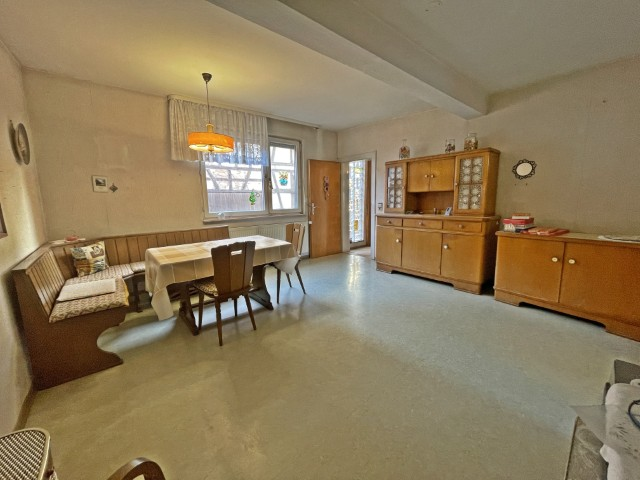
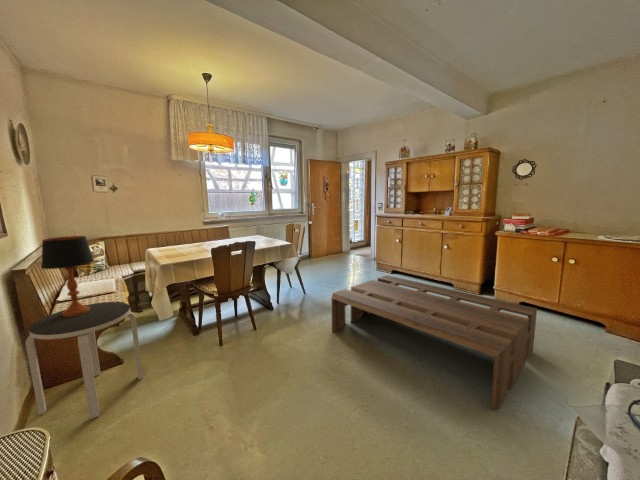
+ table lamp [40,235,95,317]
+ side table [25,301,144,420]
+ coffee table [331,274,538,411]
